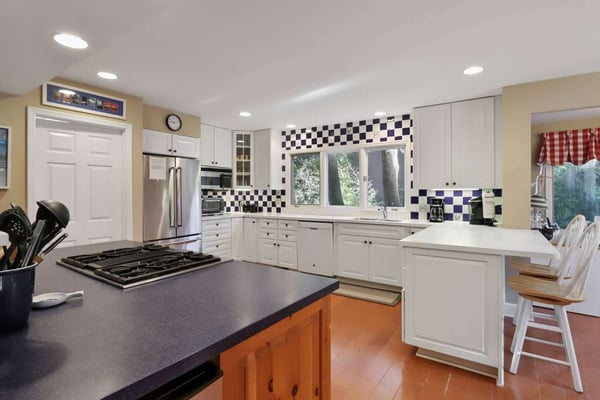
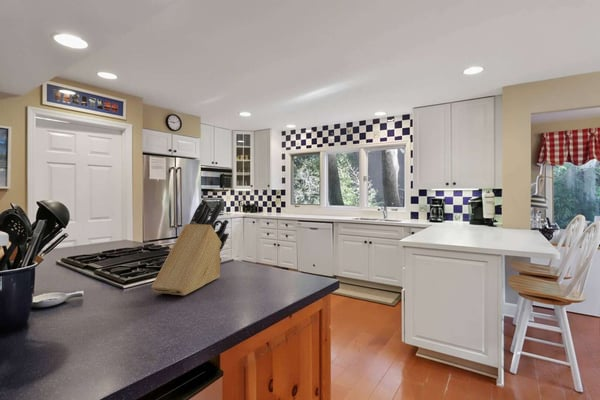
+ knife block [150,199,230,296]
